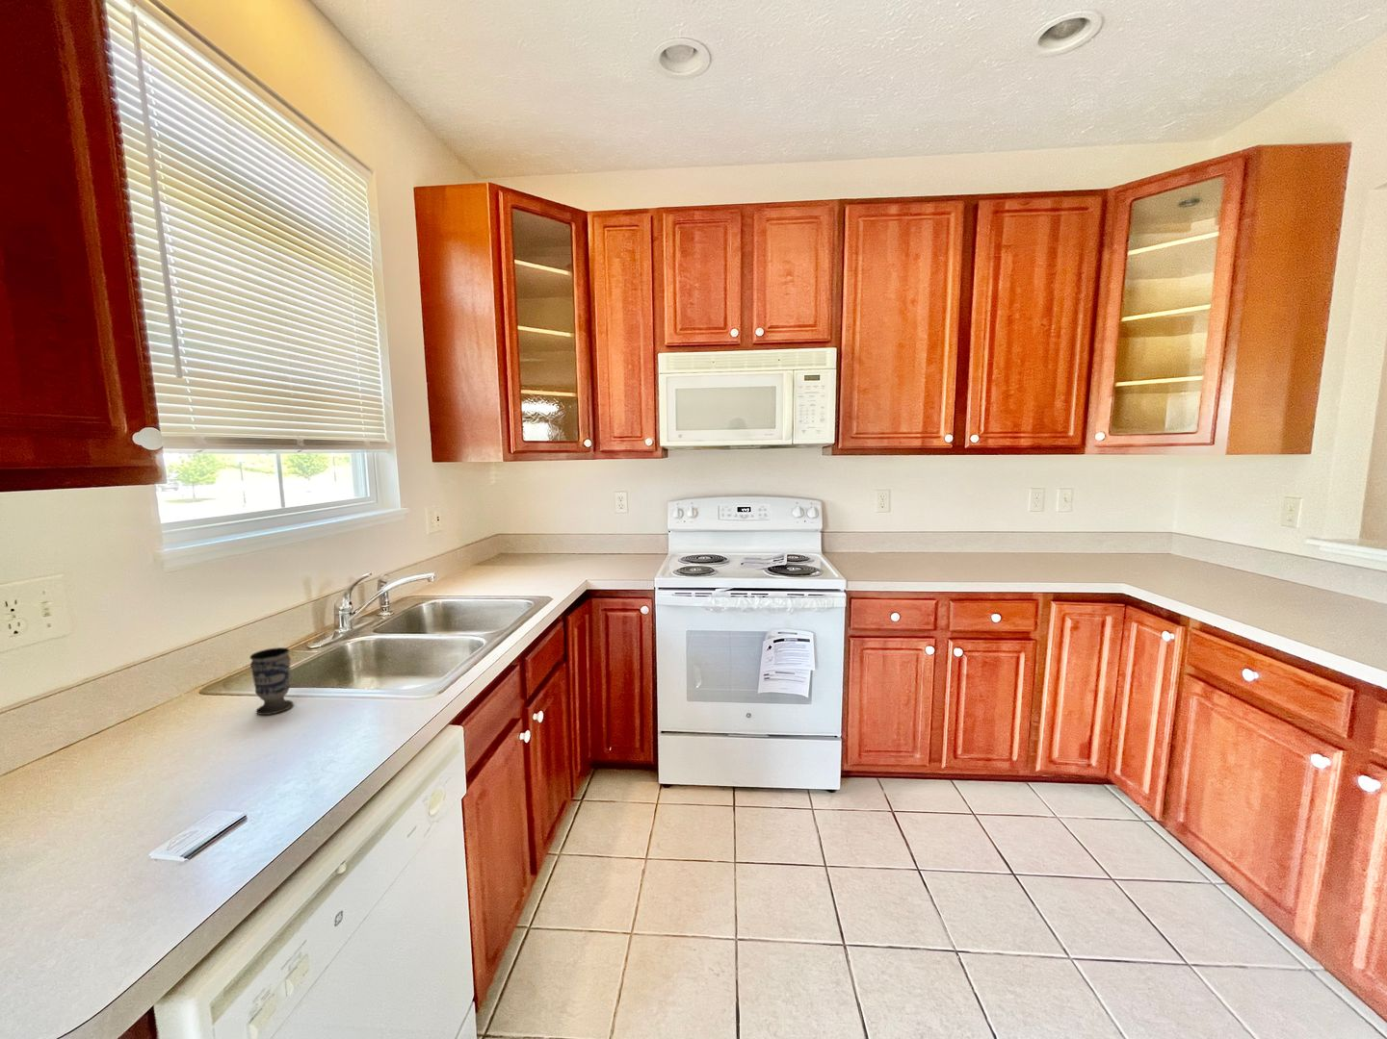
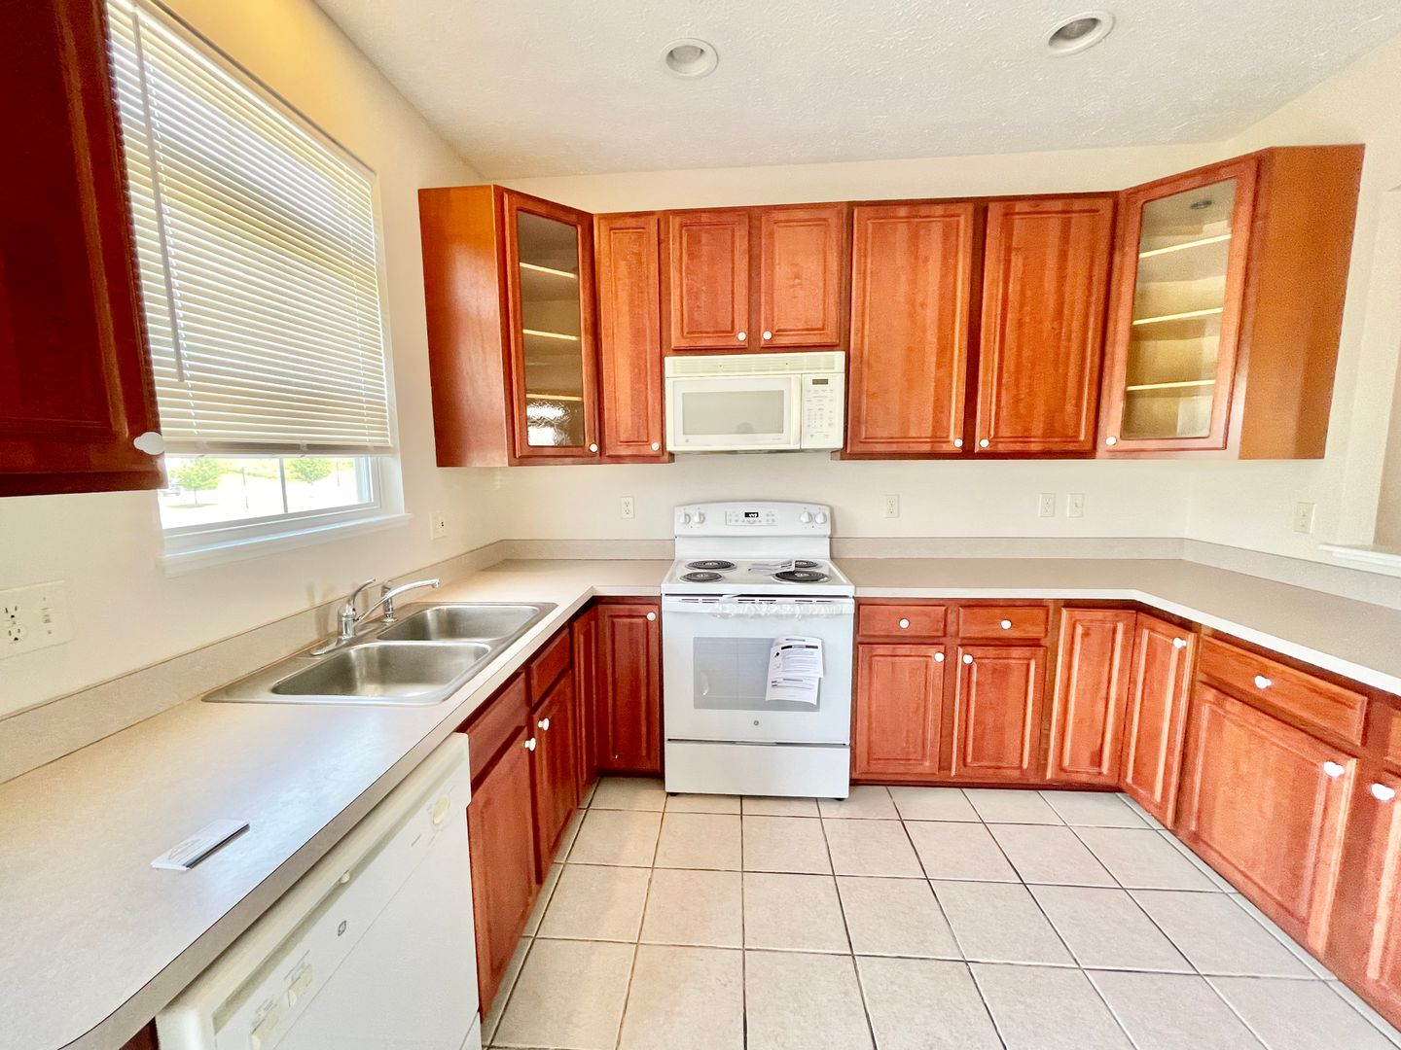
- cup [249,646,294,716]
